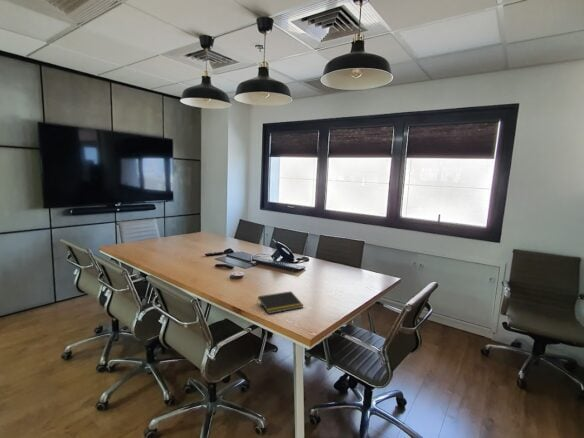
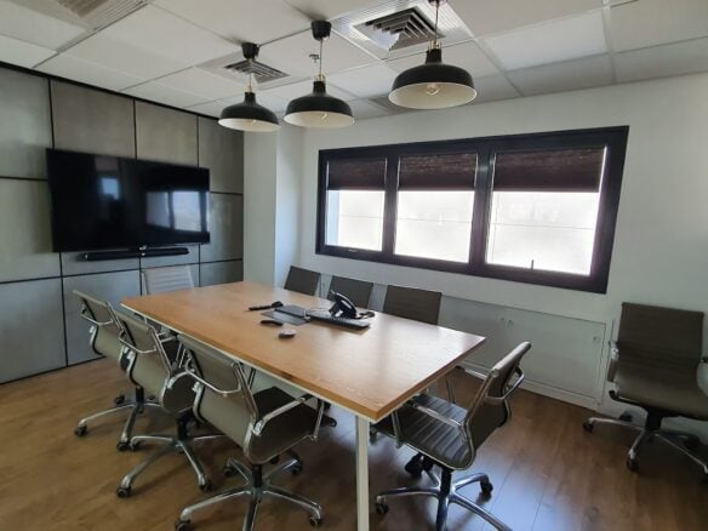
- notepad [256,290,305,315]
